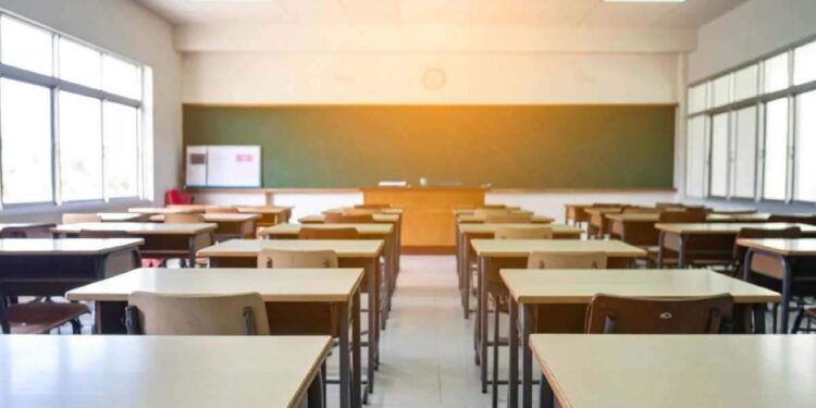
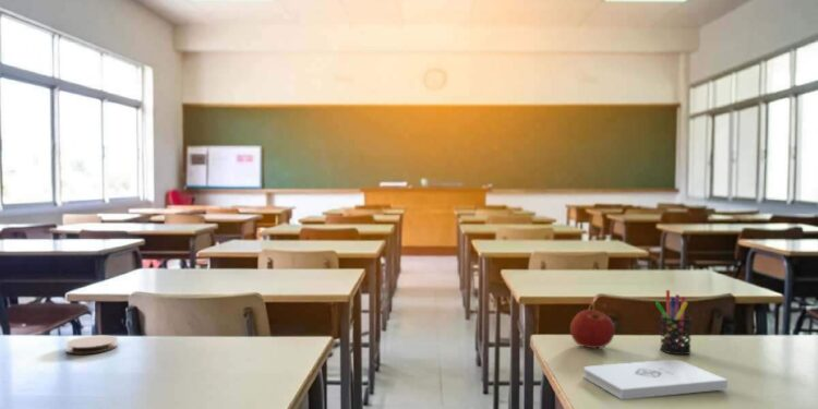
+ apple [569,309,615,349]
+ coaster [64,335,119,354]
+ pen holder [654,289,693,356]
+ notepad [582,359,729,400]
